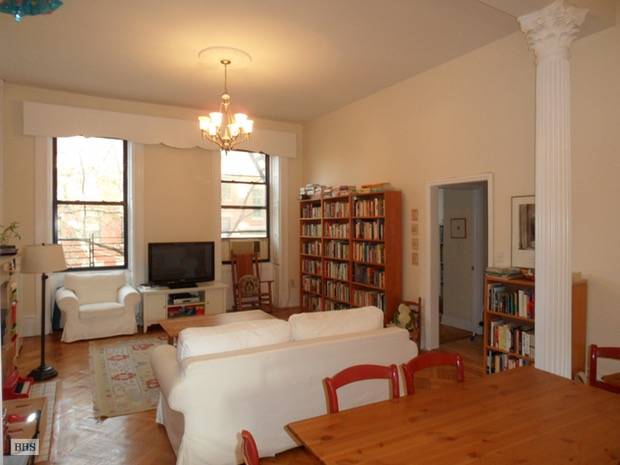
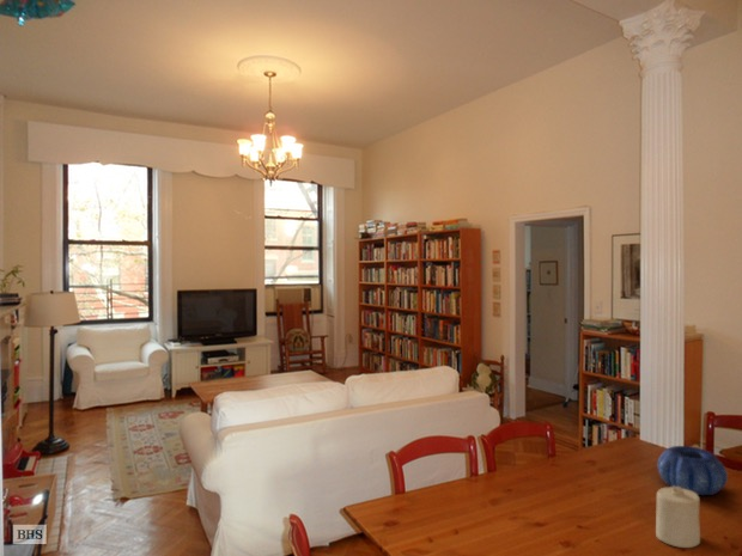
+ decorative bowl [656,445,729,496]
+ candle [655,485,701,549]
